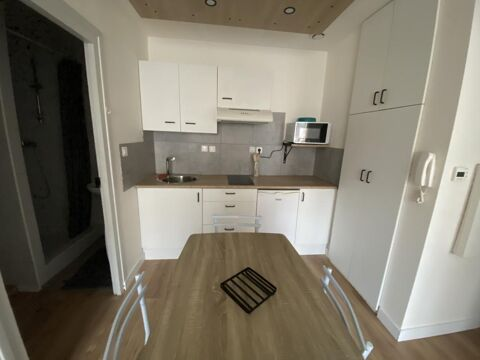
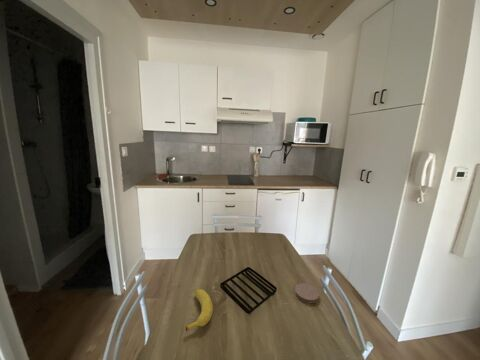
+ coaster [294,282,320,304]
+ banana [185,288,214,332]
